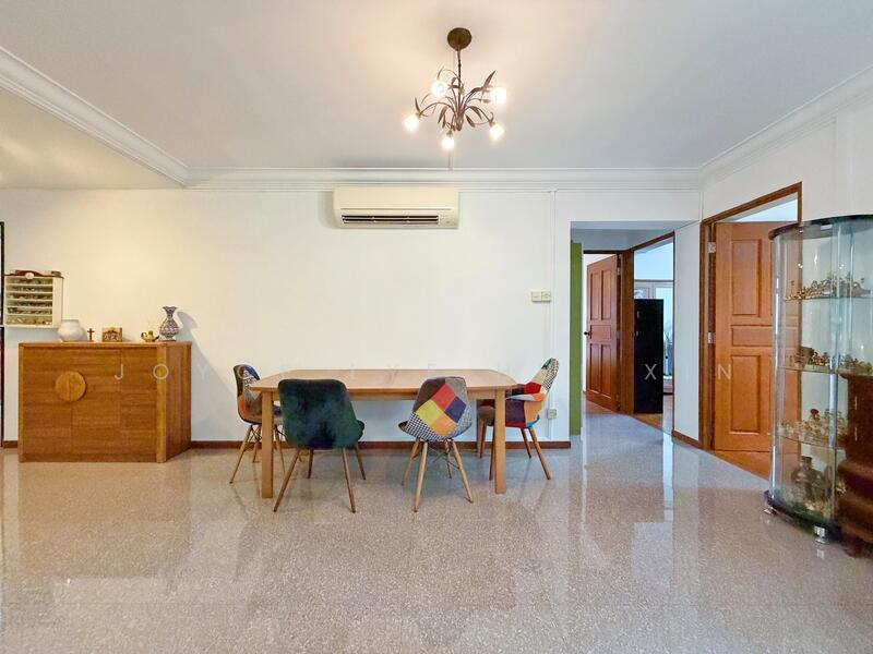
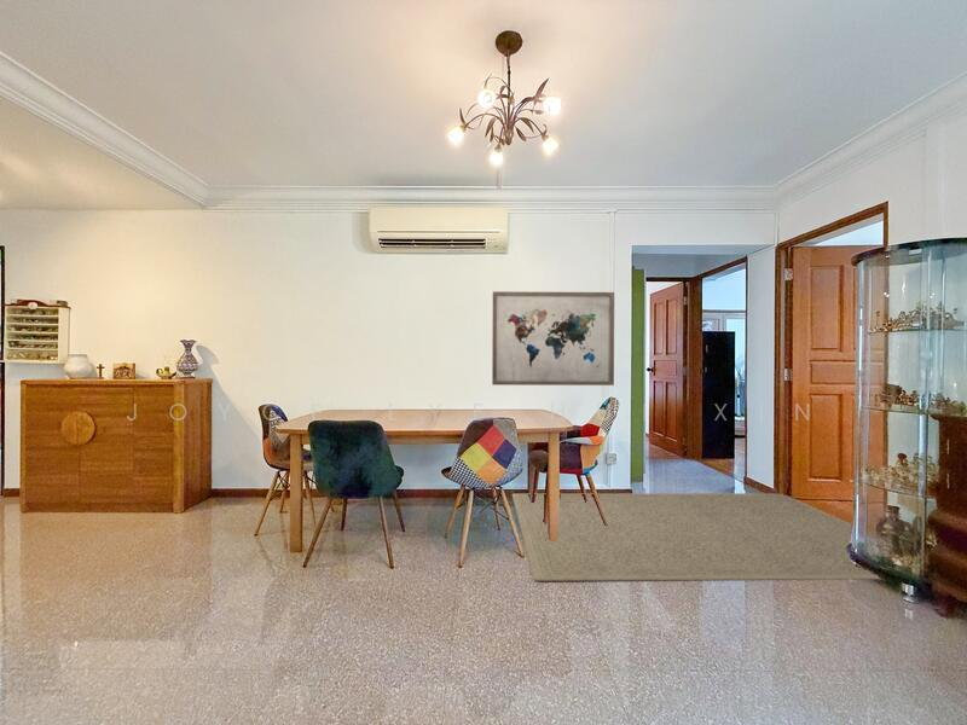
+ rug [510,492,882,582]
+ wall art [491,290,615,387]
